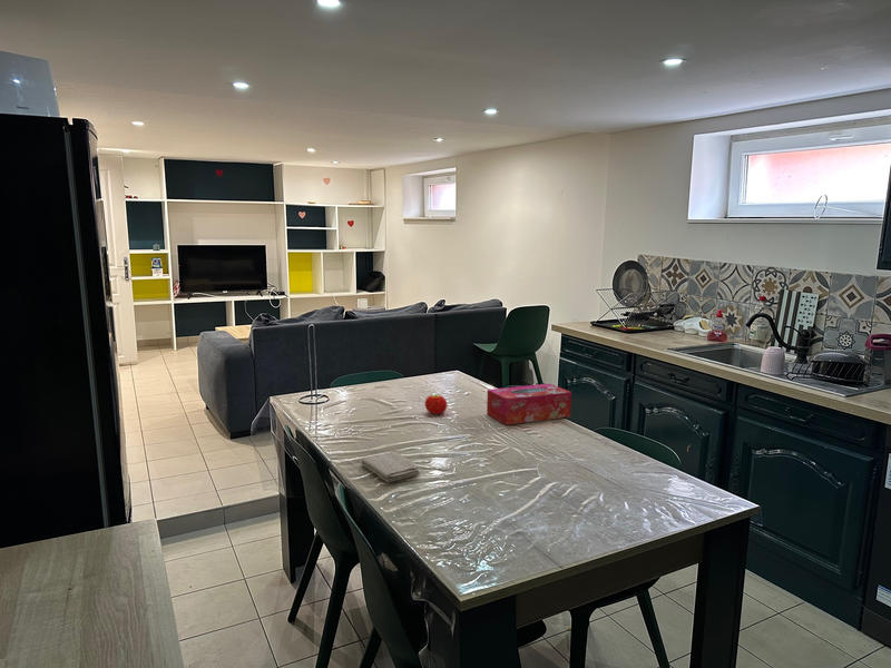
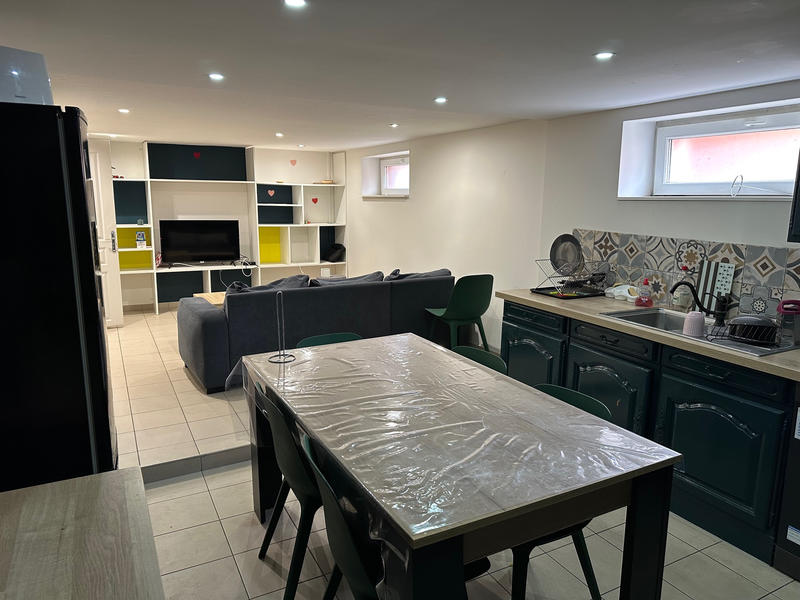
- fruit [424,393,448,415]
- tissue box [486,383,572,426]
- washcloth [360,451,421,483]
